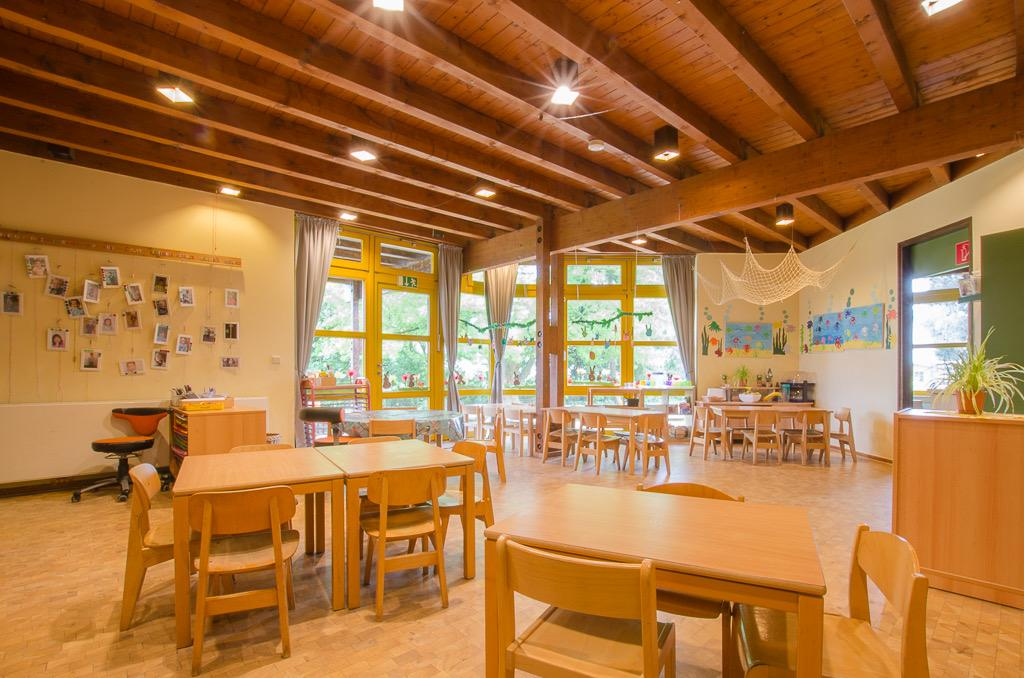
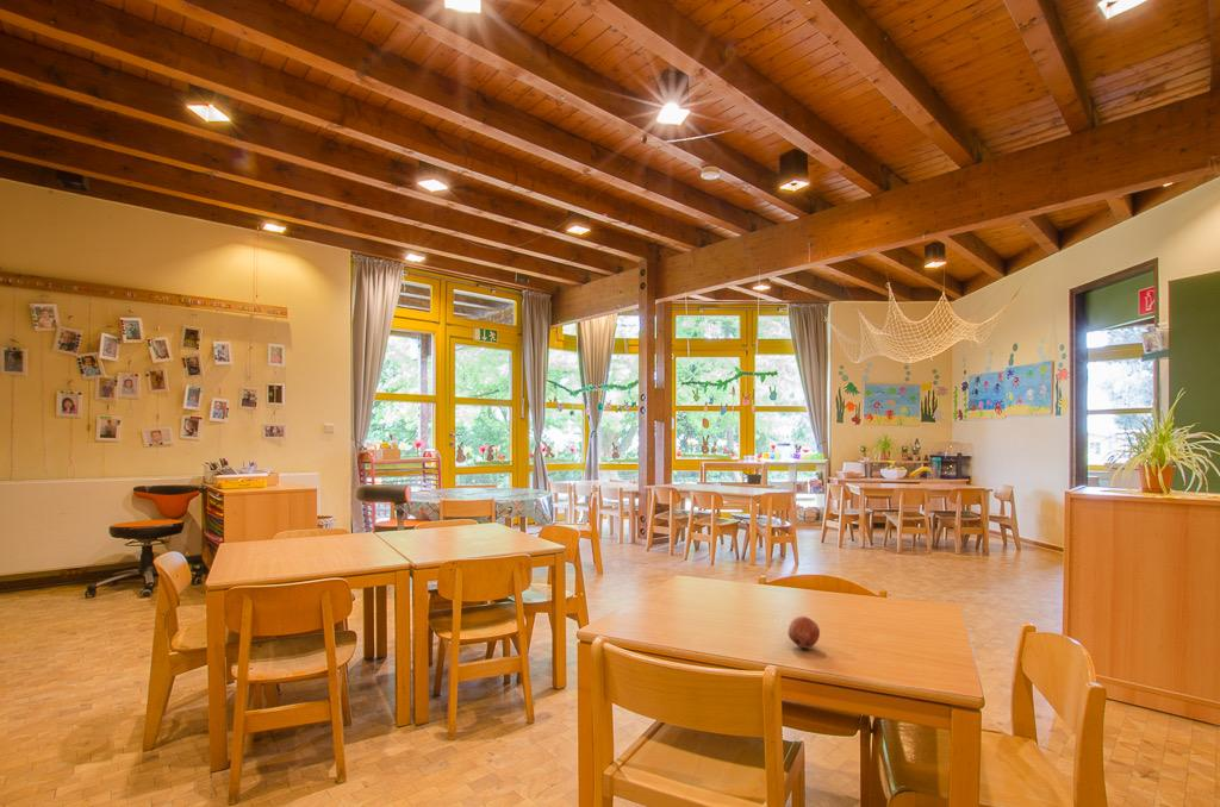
+ fruit [788,615,821,650]
